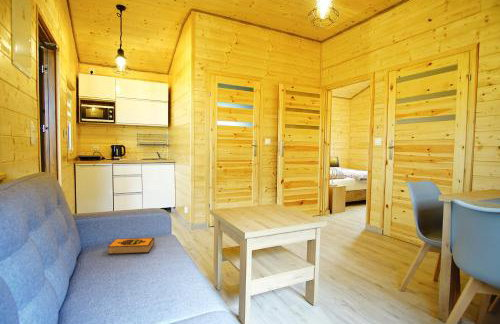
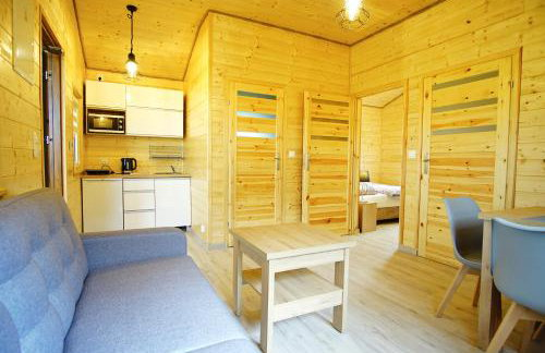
- hardback book [107,237,155,255]
